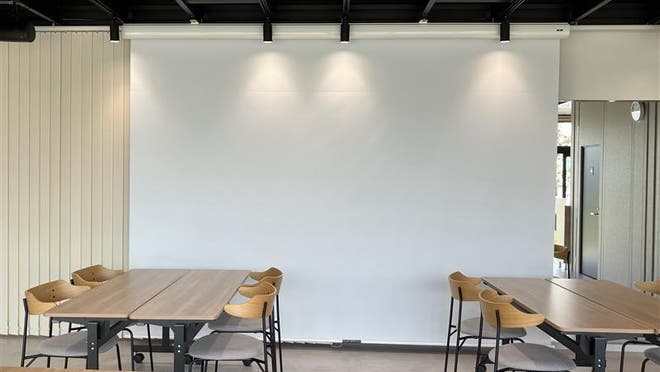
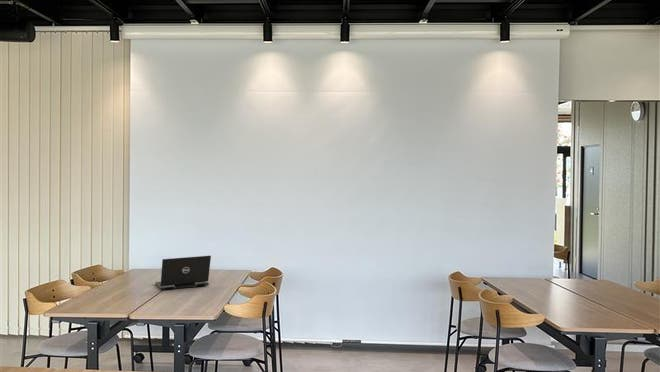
+ laptop [154,255,212,291]
